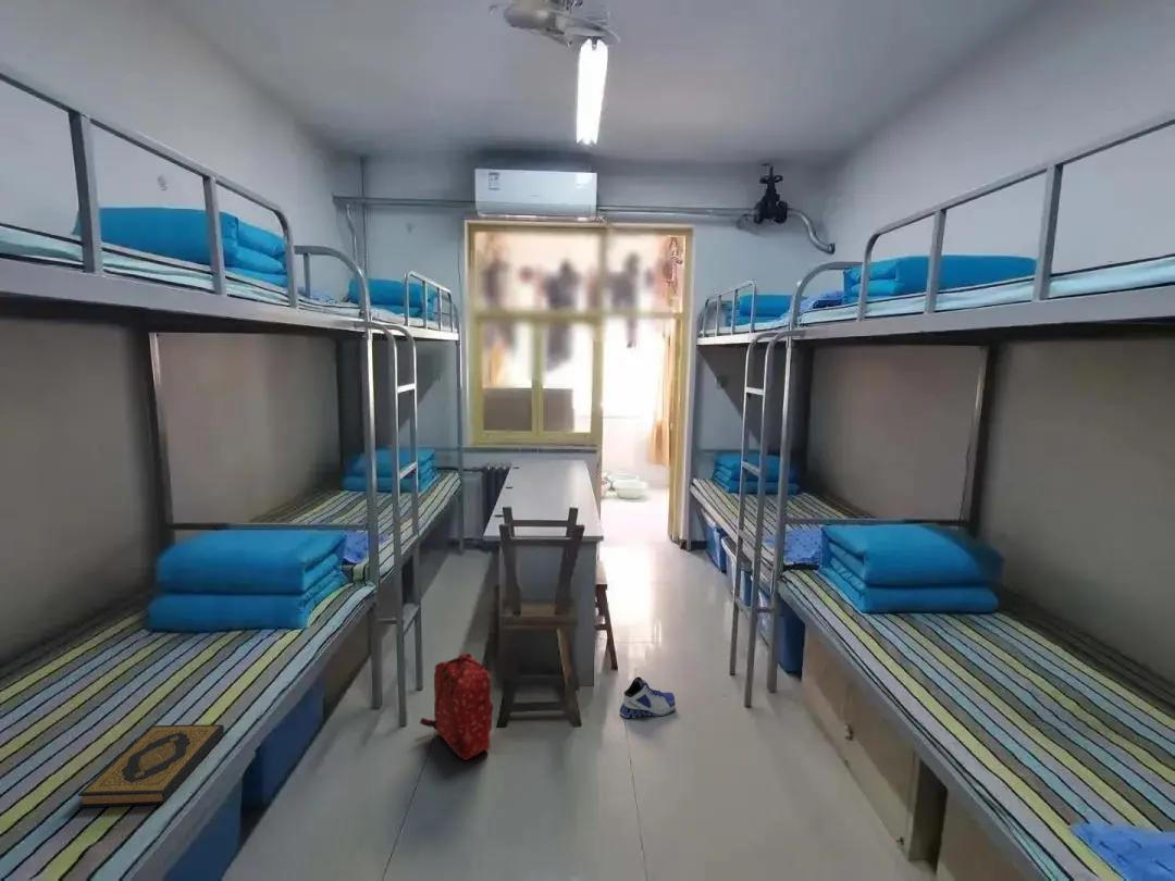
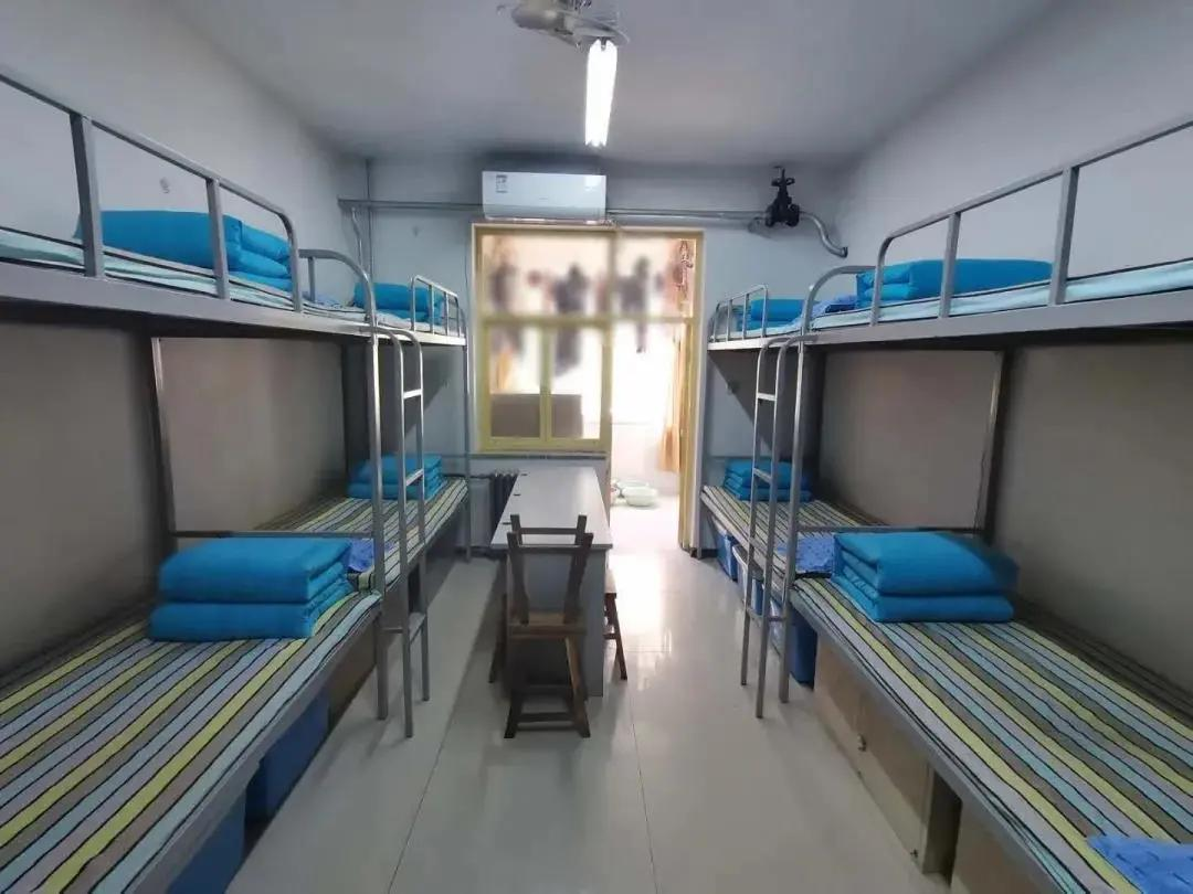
- sneaker [618,675,677,719]
- backpack [419,652,494,760]
- hardback book [77,723,225,808]
